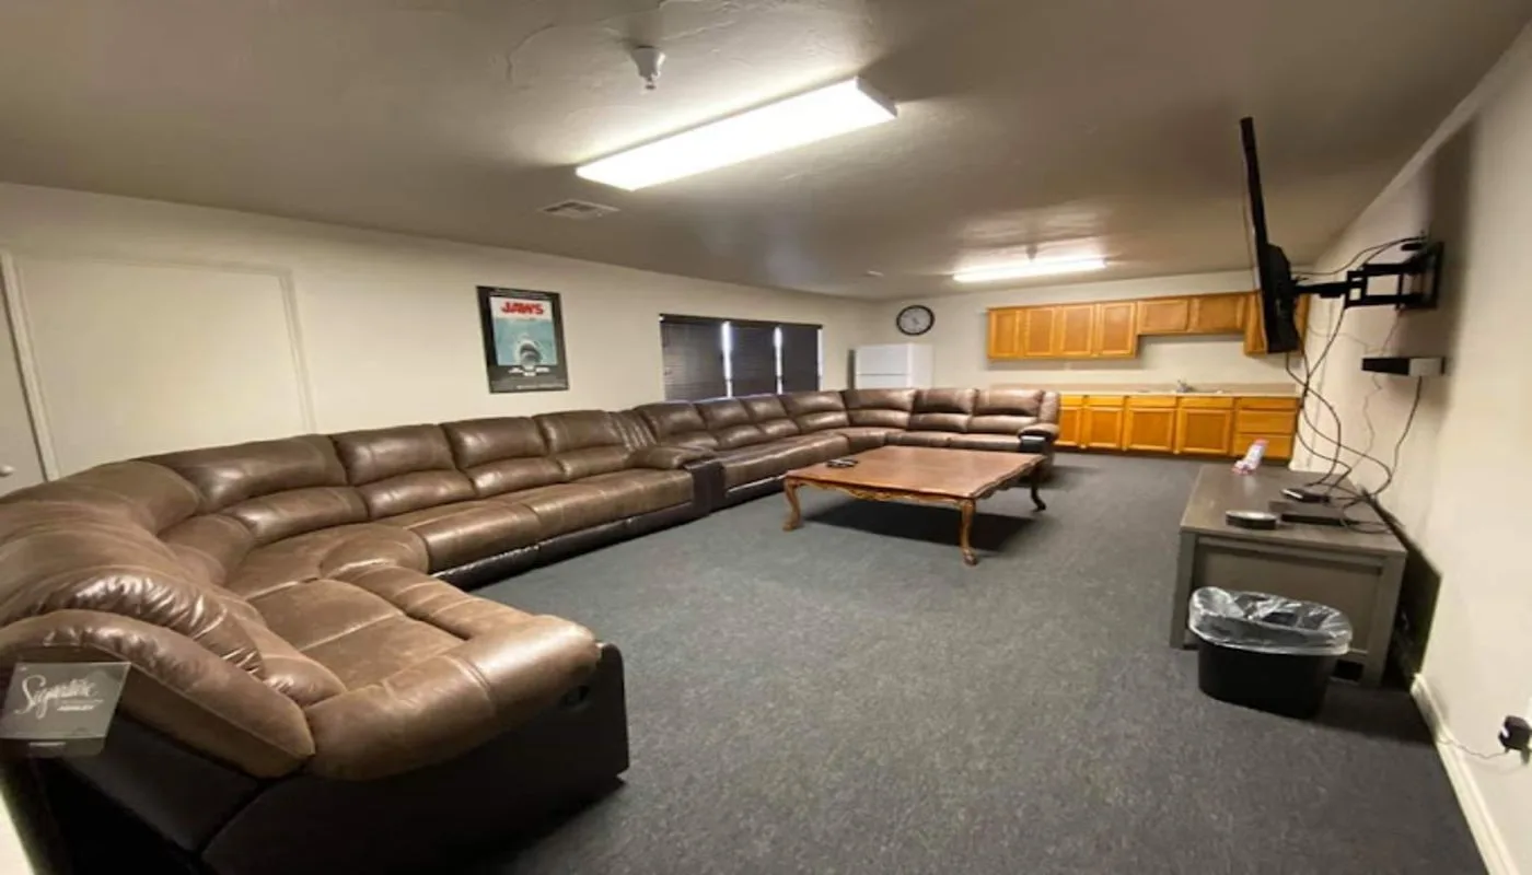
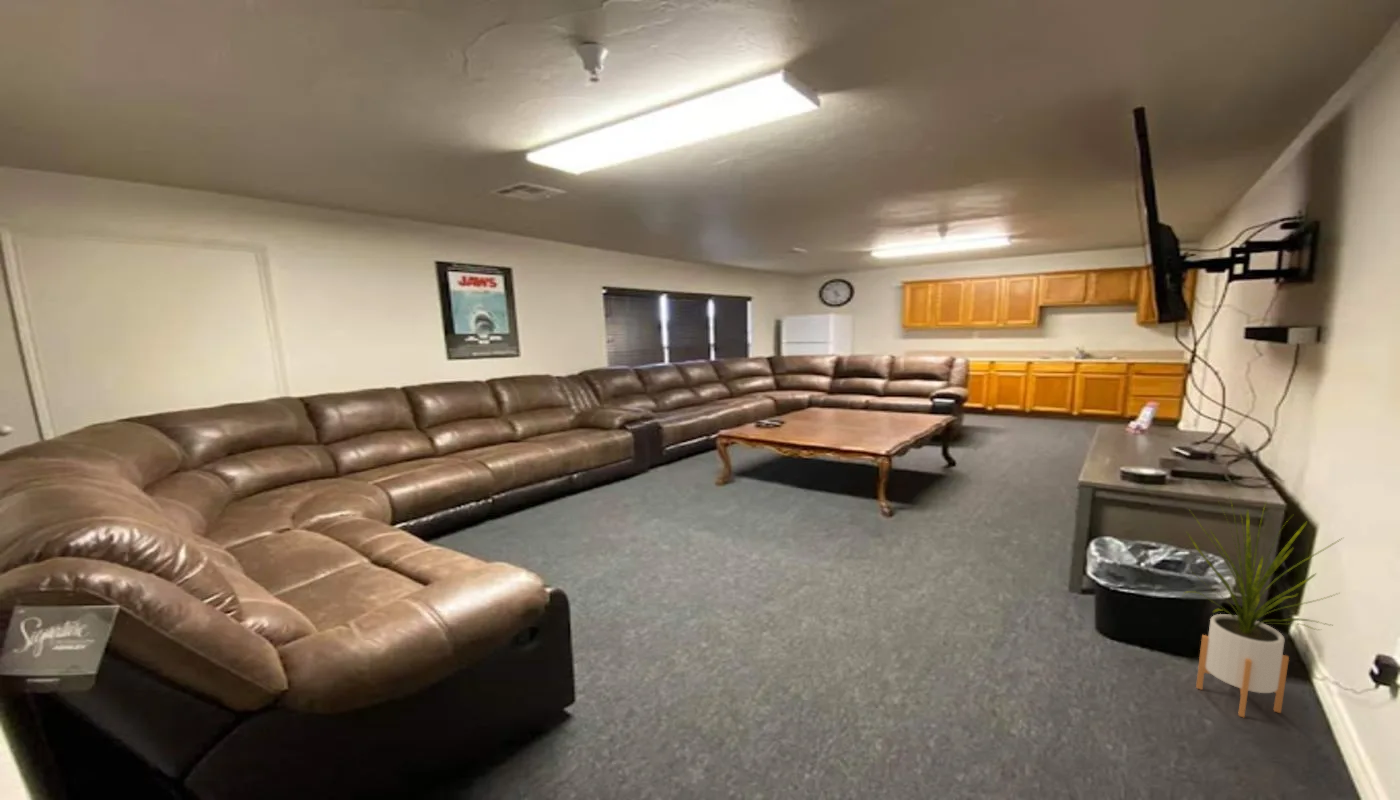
+ house plant [1181,494,1344,718]
